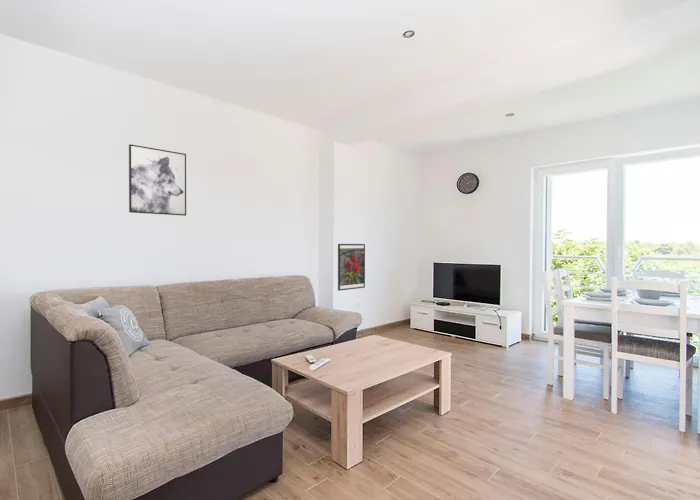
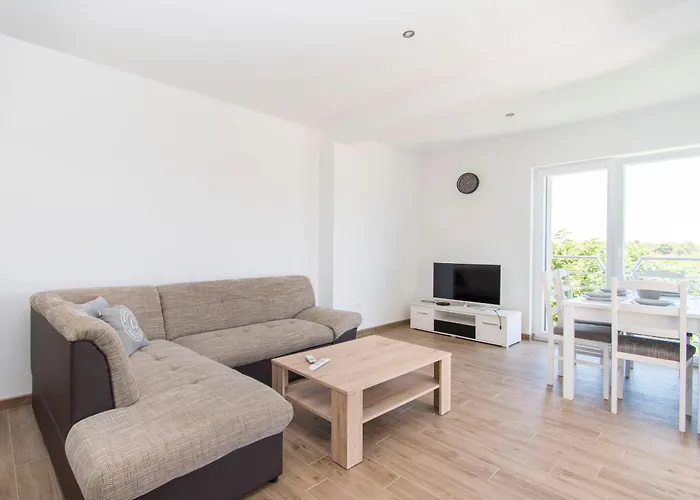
- wall art [128,143,187,217]
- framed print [337,243,366,292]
